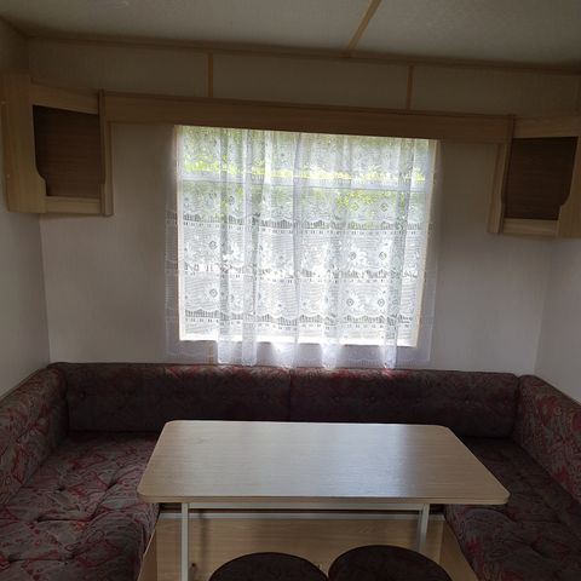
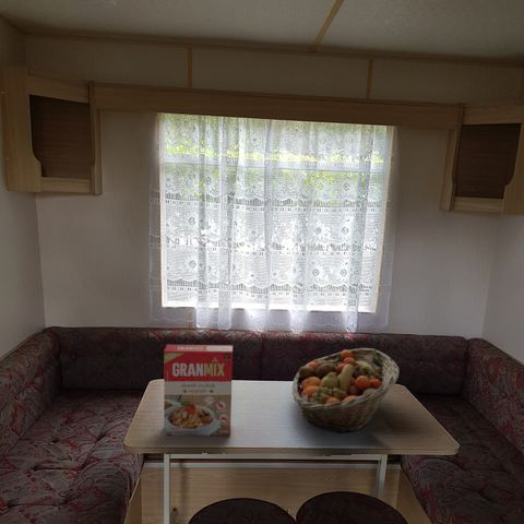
+ fruit basket [291,347,401,434]
+ cereal box [163,344,234,437]
